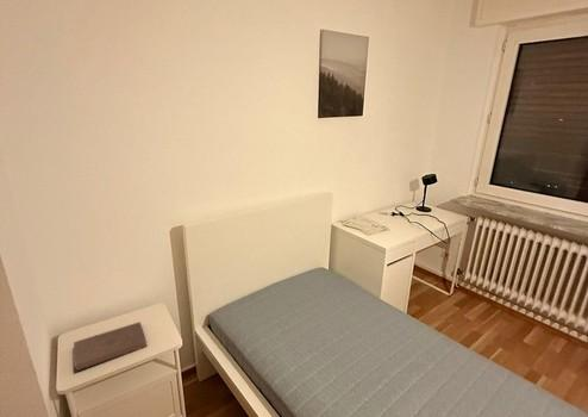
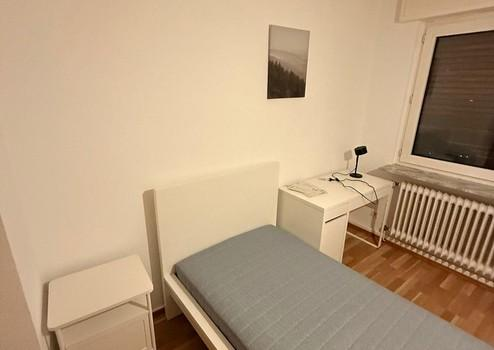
- book [73,320,149,373]
